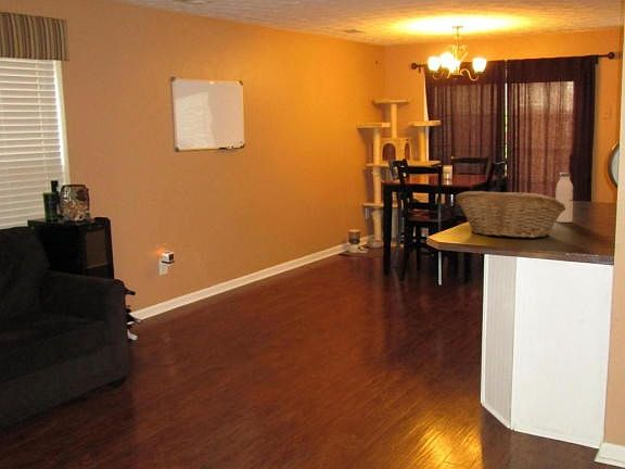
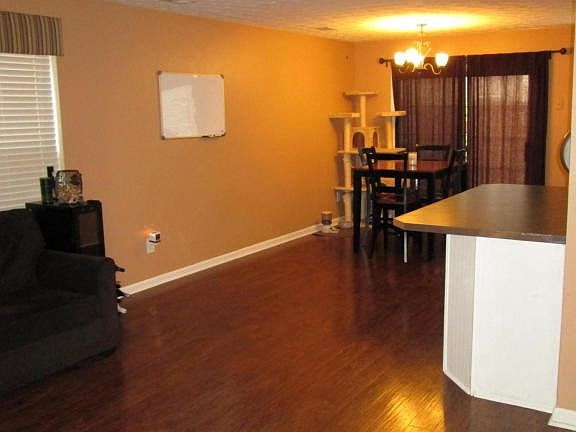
- fruit basket [455,190,566,239]
- water bottle [554,172,574,224]
